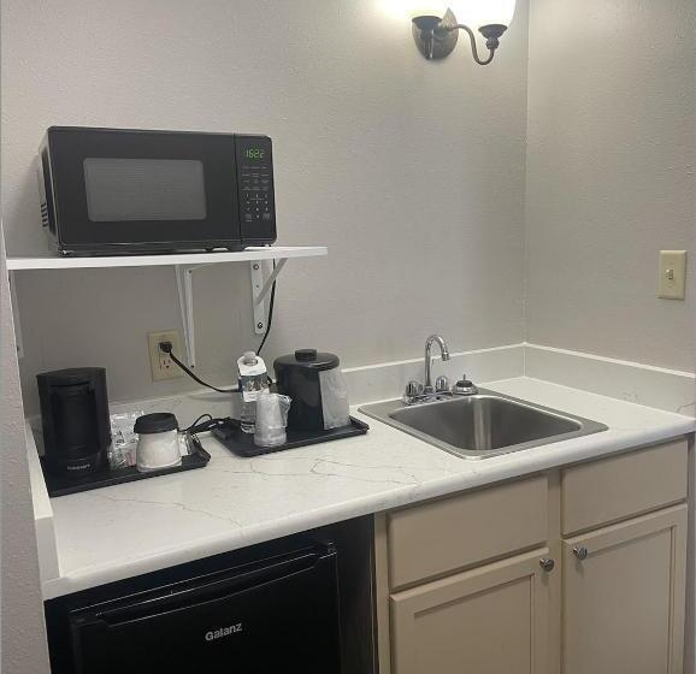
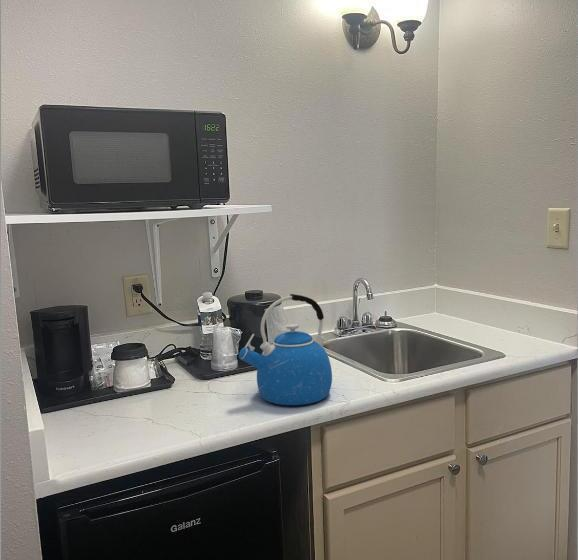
+ kettle [238,293,333,406]
